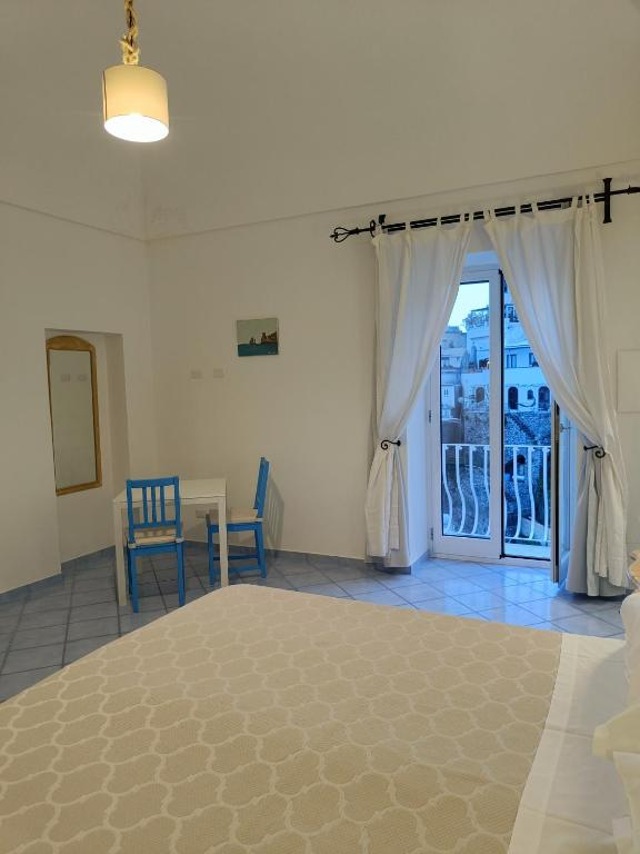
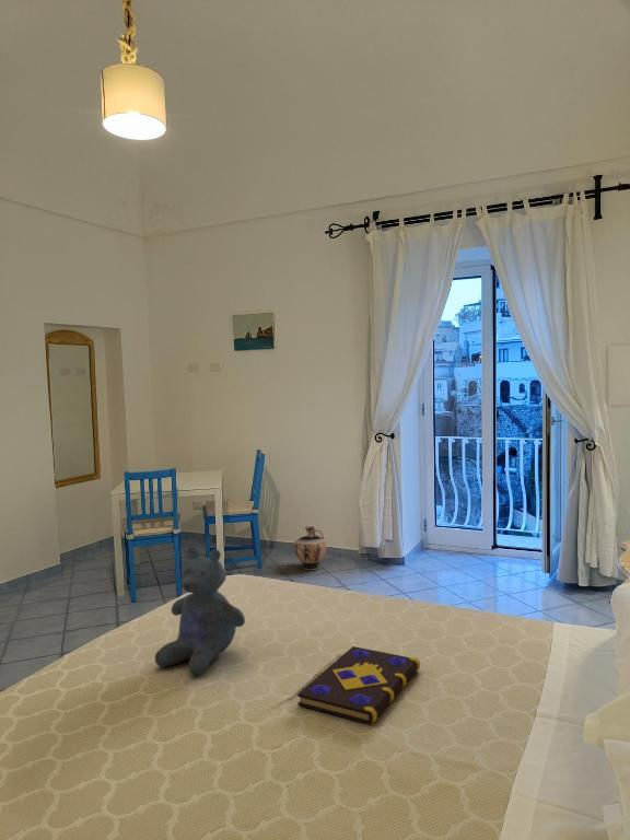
+ stuffed bear [154,546,246,676]
+ ceramic jug [293,525,327,571]
+ book [296,645,421,725]
